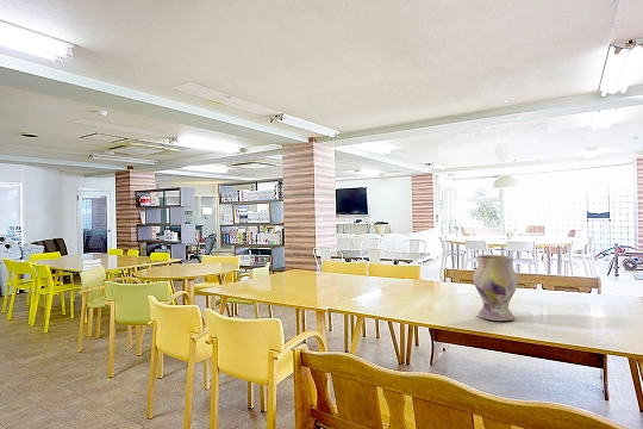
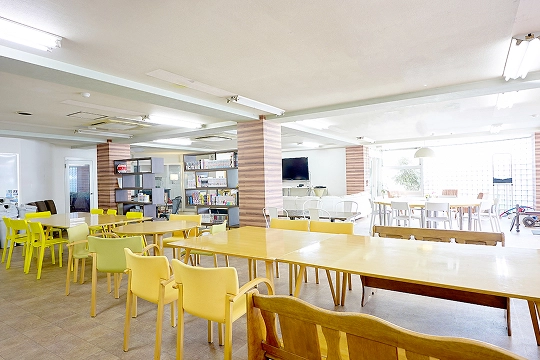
- vase [472,254,519,322]
